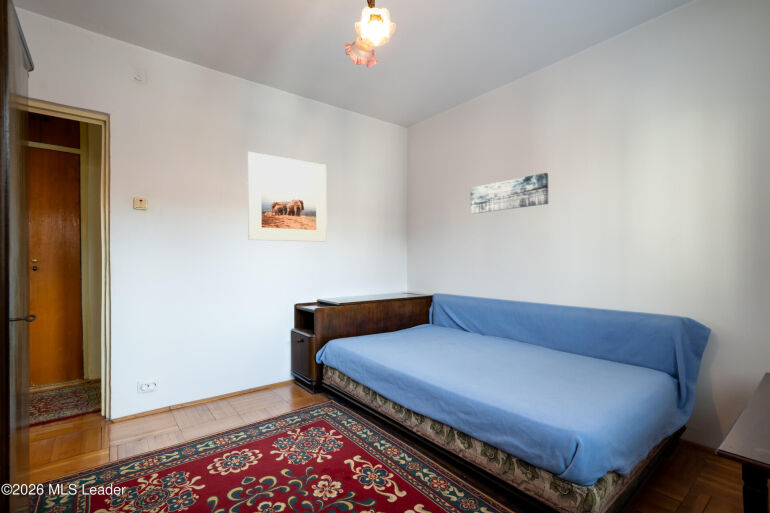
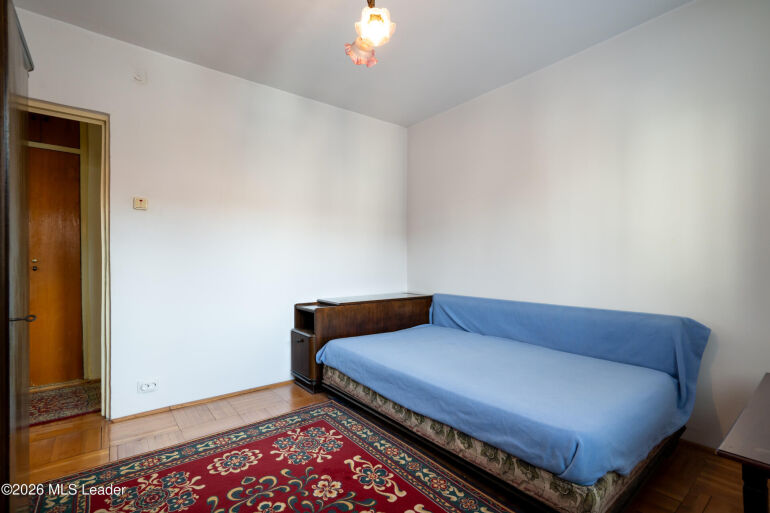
- wall art [469,172,549,215]
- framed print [247,151,328,243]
